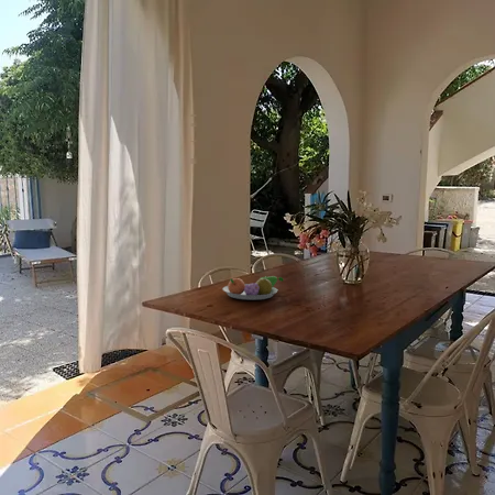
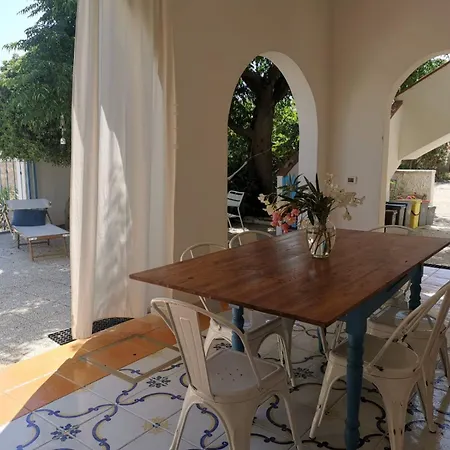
- fruit bowl [222,275,285,301]
